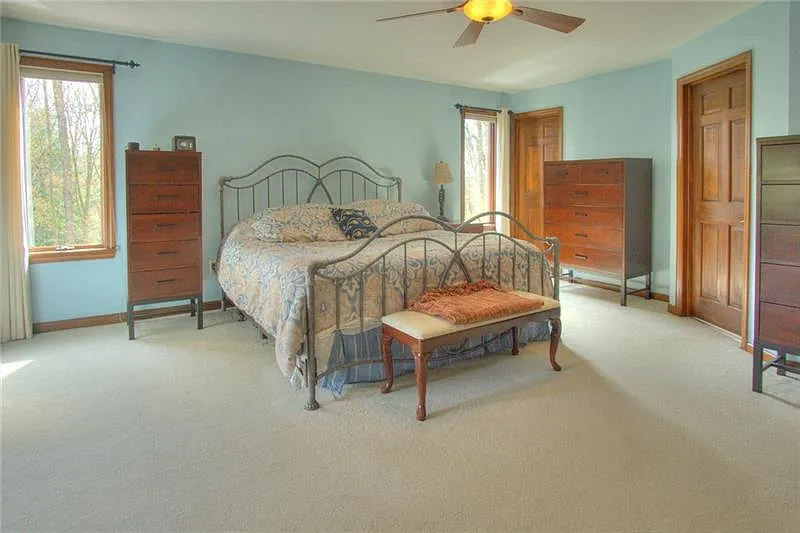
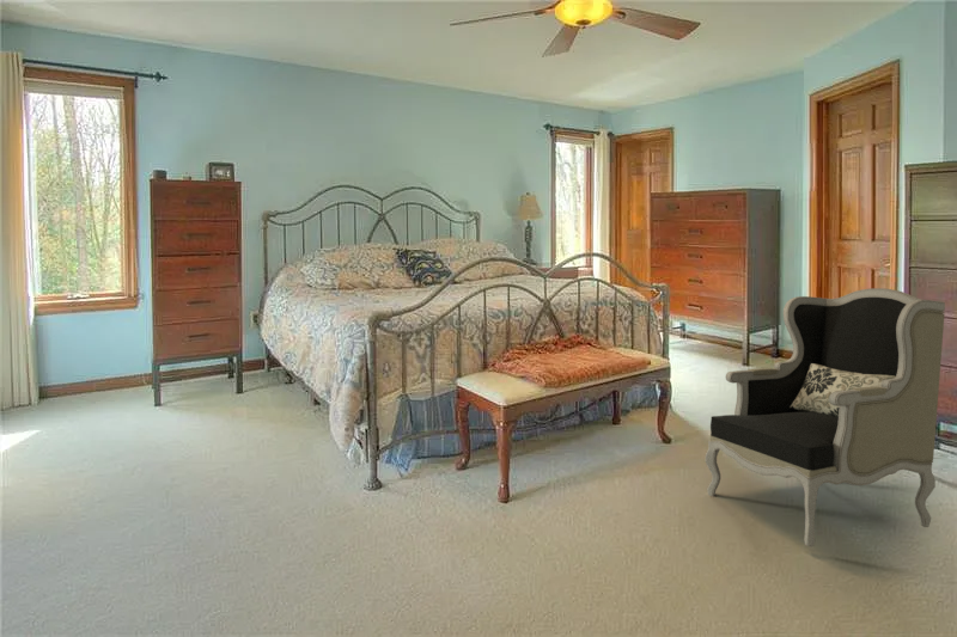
+ armchair [705,287,946,547]
